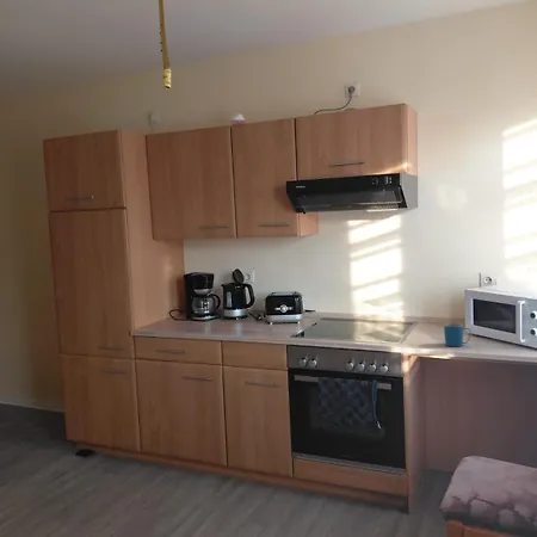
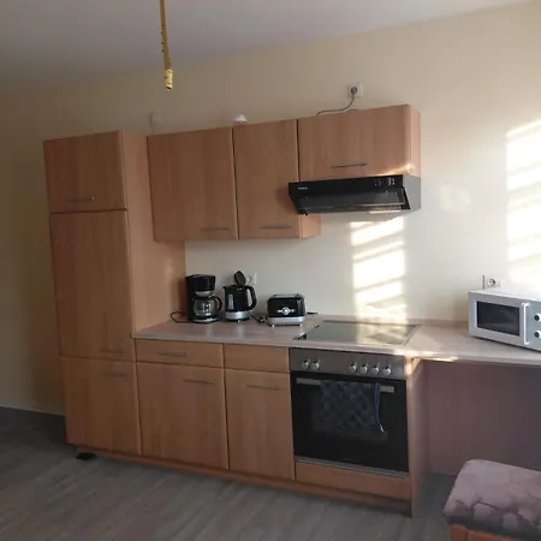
- mug [443,322,471,347]
